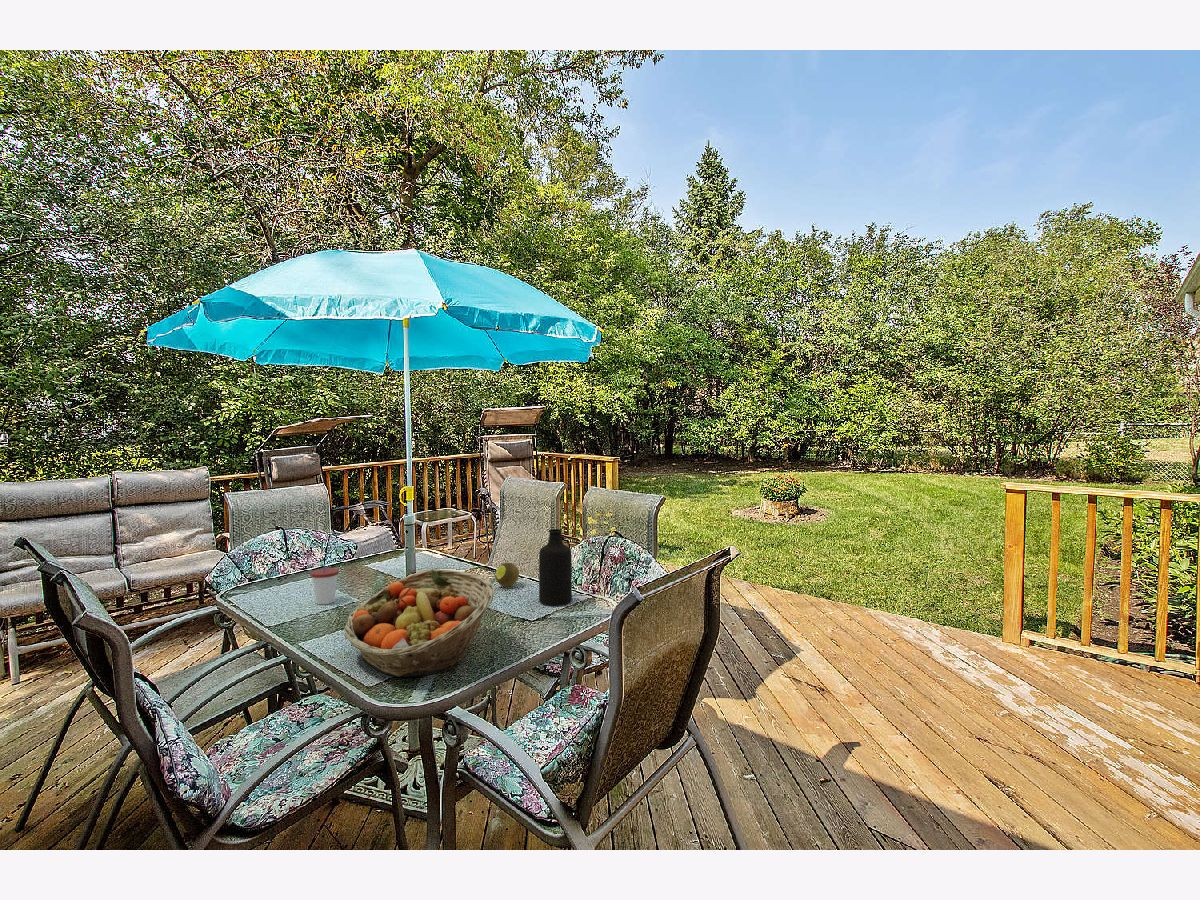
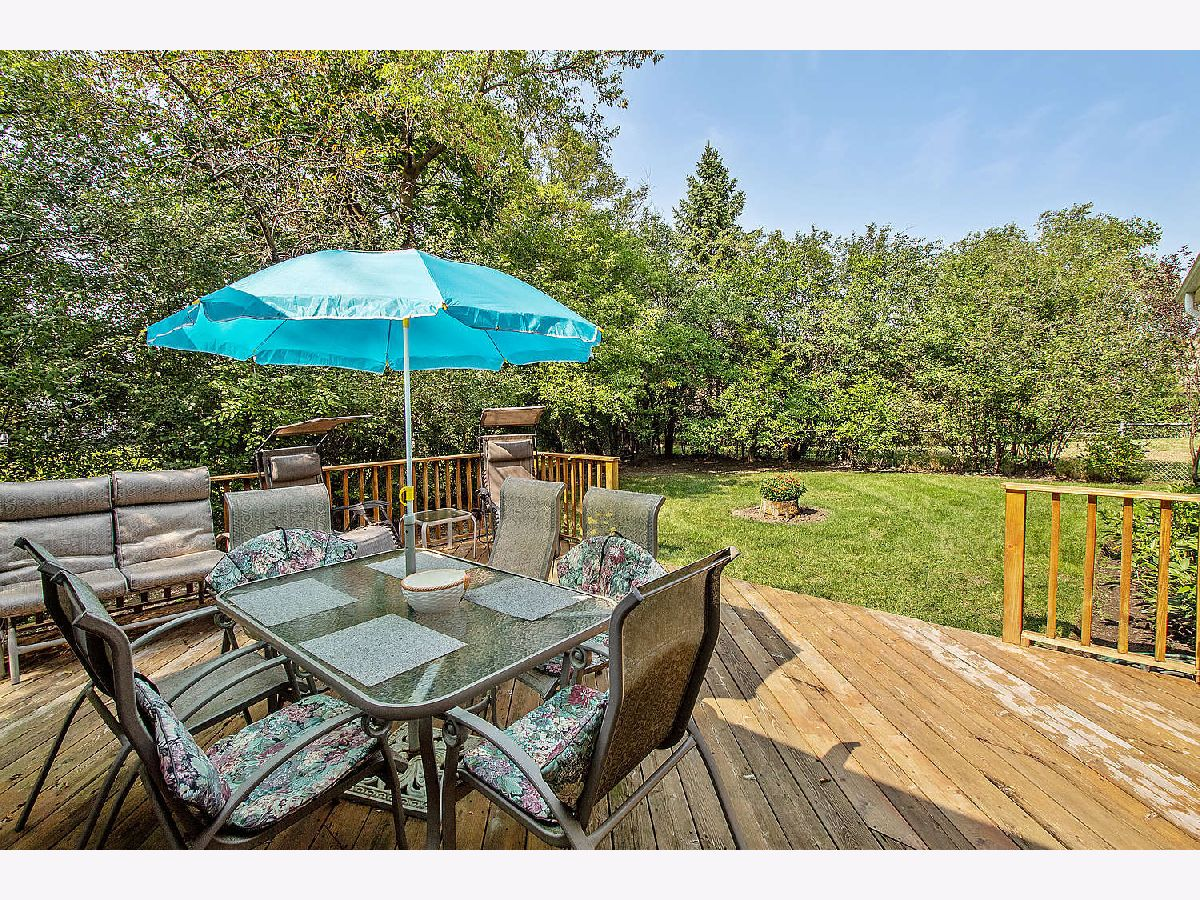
- fruit basket [343,568,496,678]
- bottle [538,528,573,607]
- fruit [495,562,520,587]
- cup [310,564,340,605]
